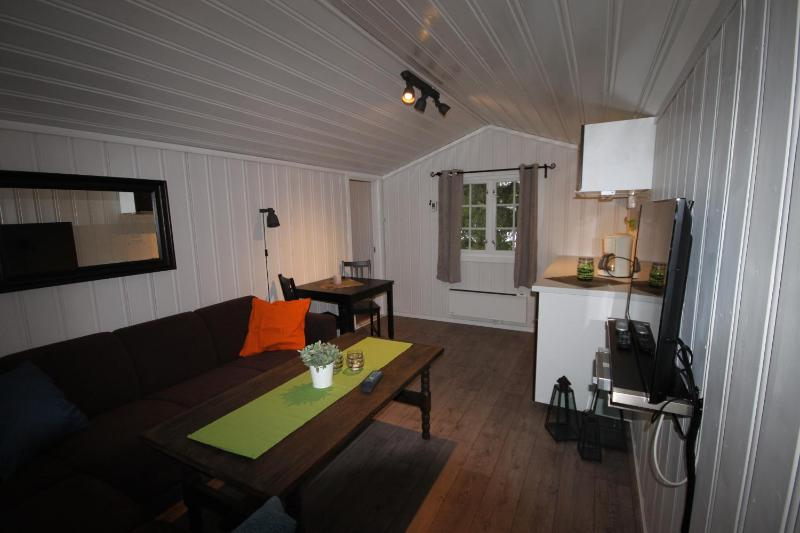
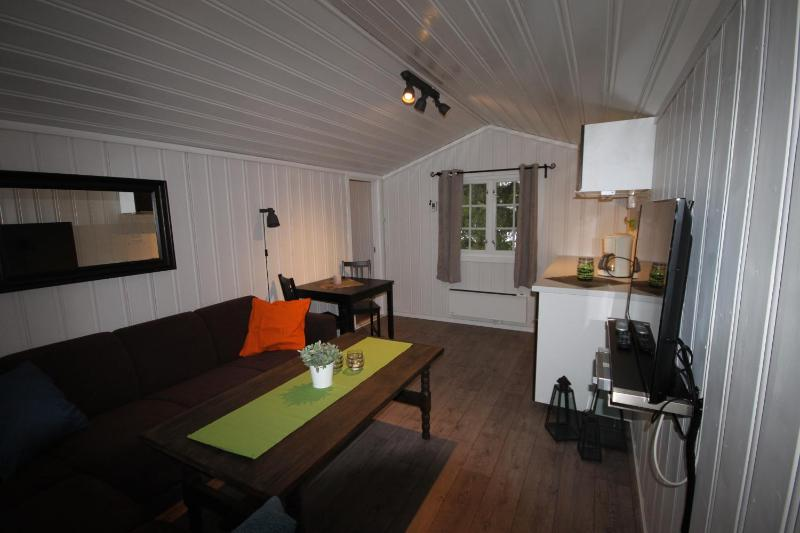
- remote control [359,370,385,393]
